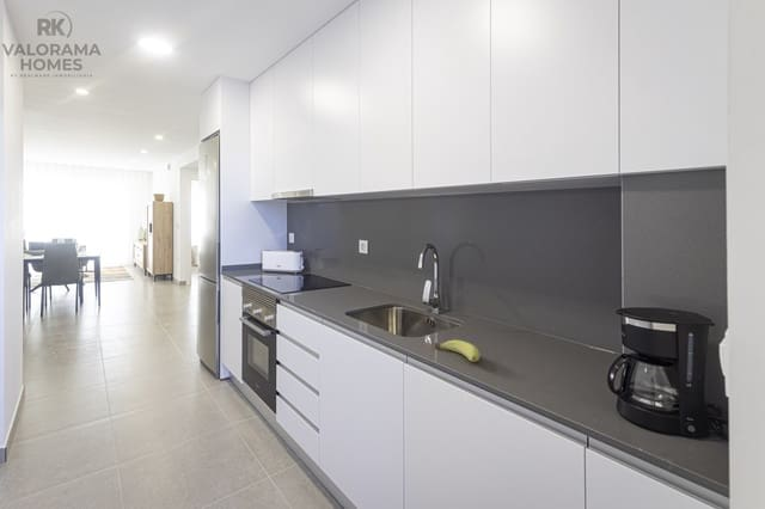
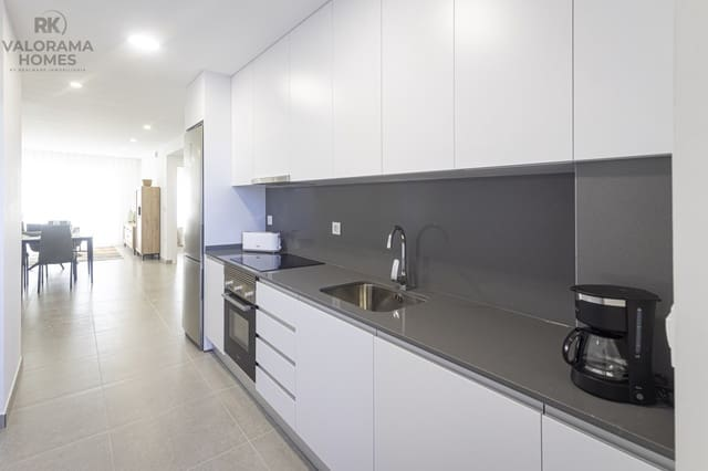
- fruit [434,339,481,363]
